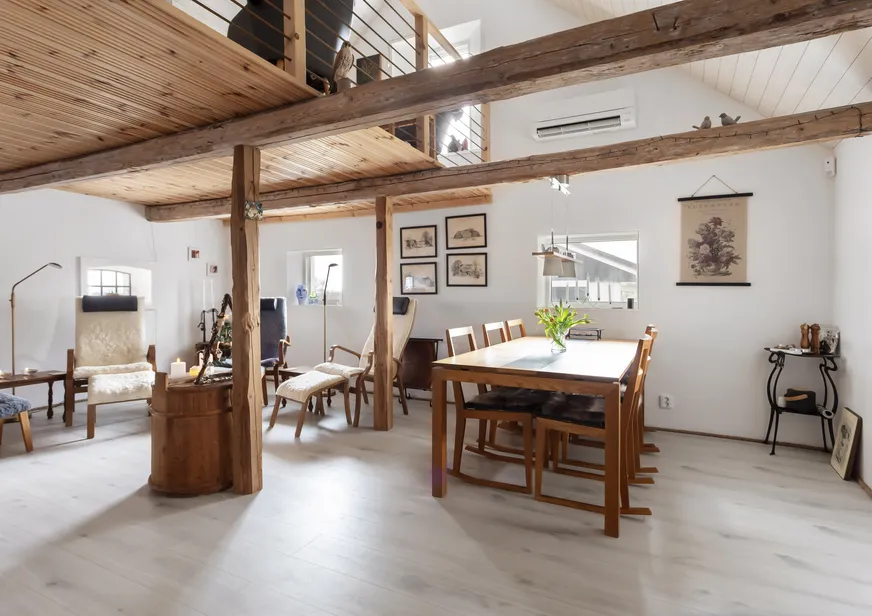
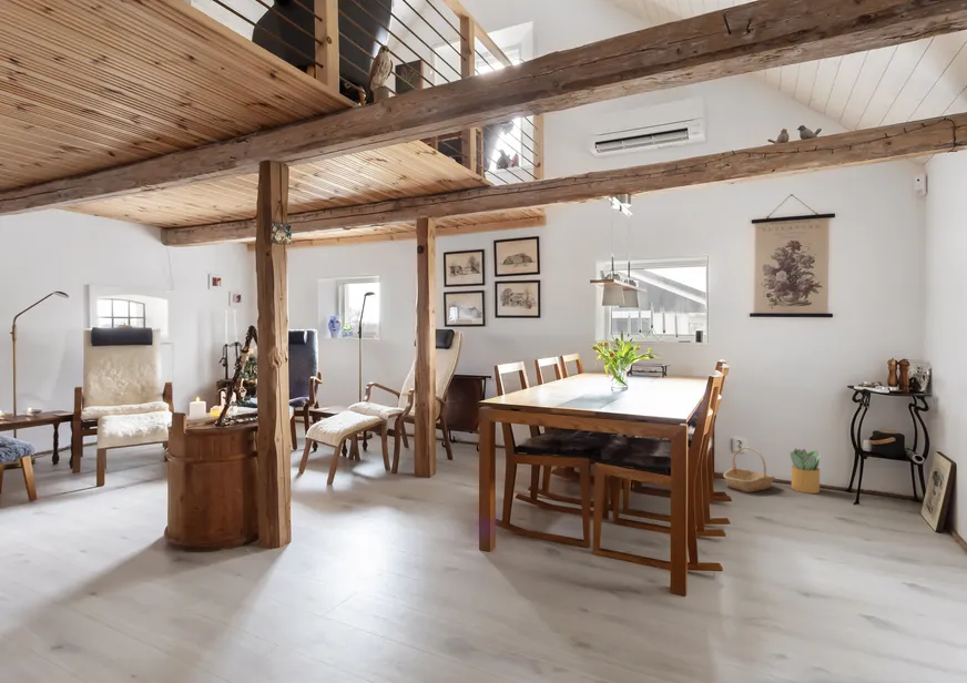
+ potted plant [787,448,822,495]
+ basket [722,446,776,493]
